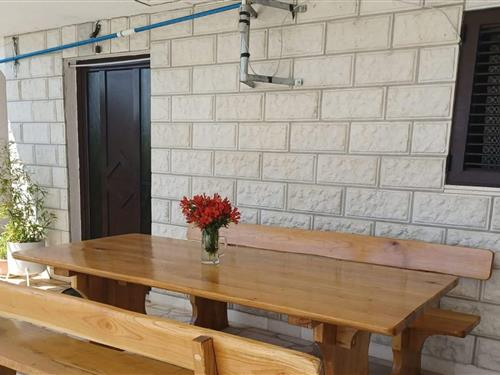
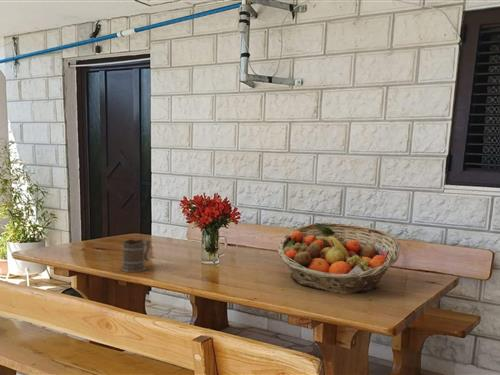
+ fruit basket [277,222,401,295]
+ mug [119,238,151,274]
